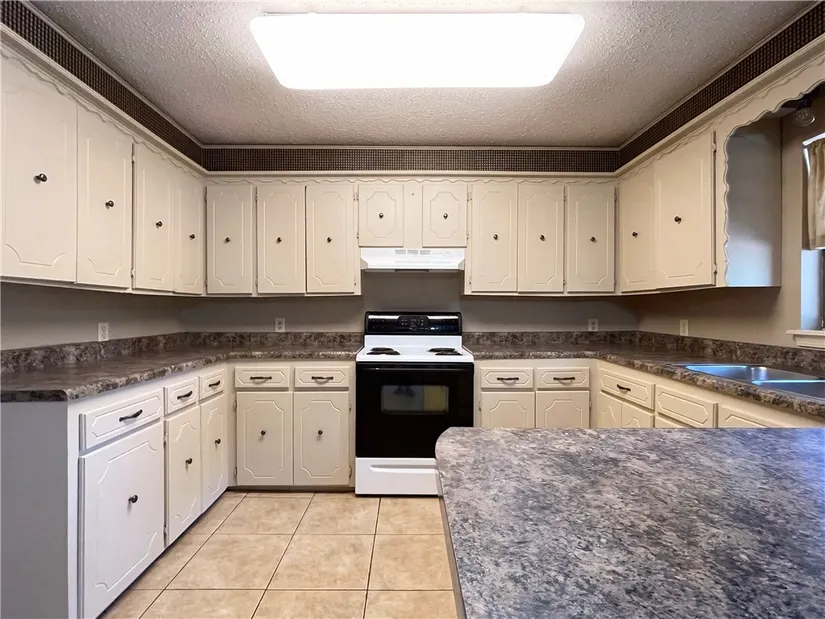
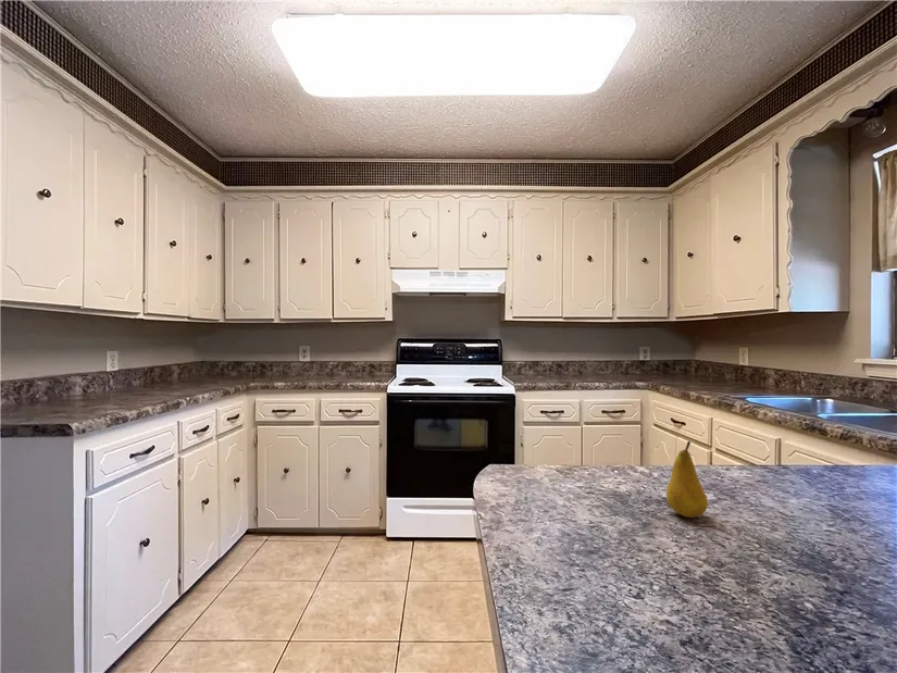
+ fruit [665,440,709,519]
